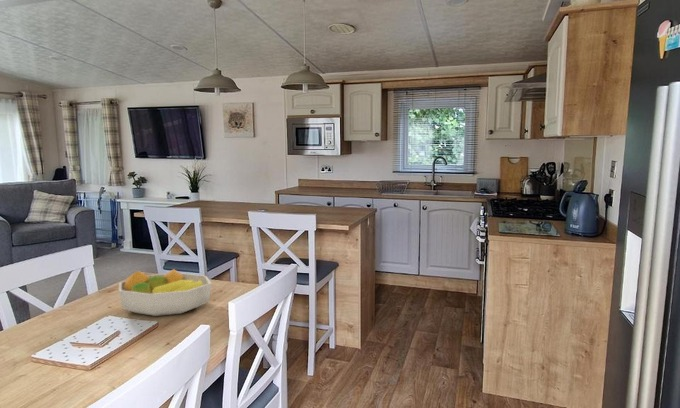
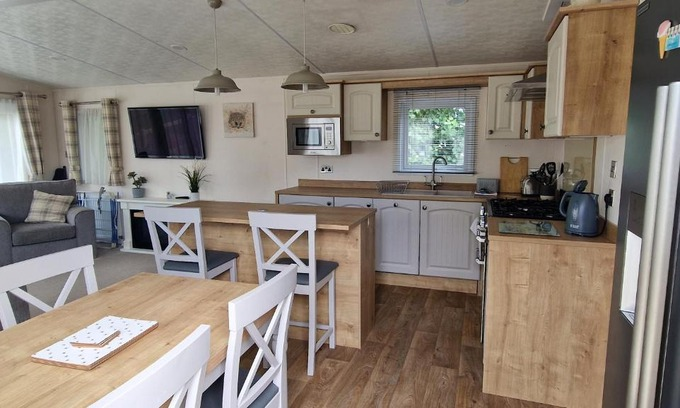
- fruit bowl [118,268,213,317]
